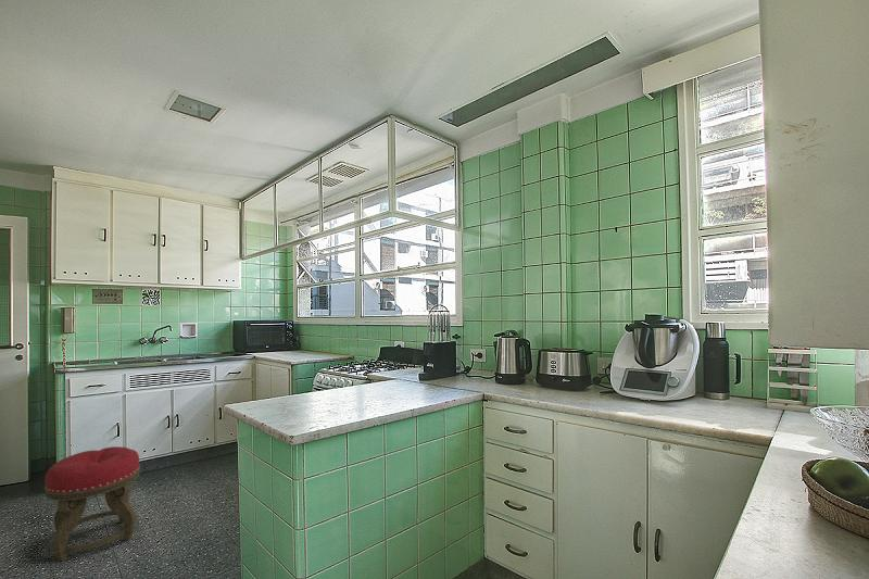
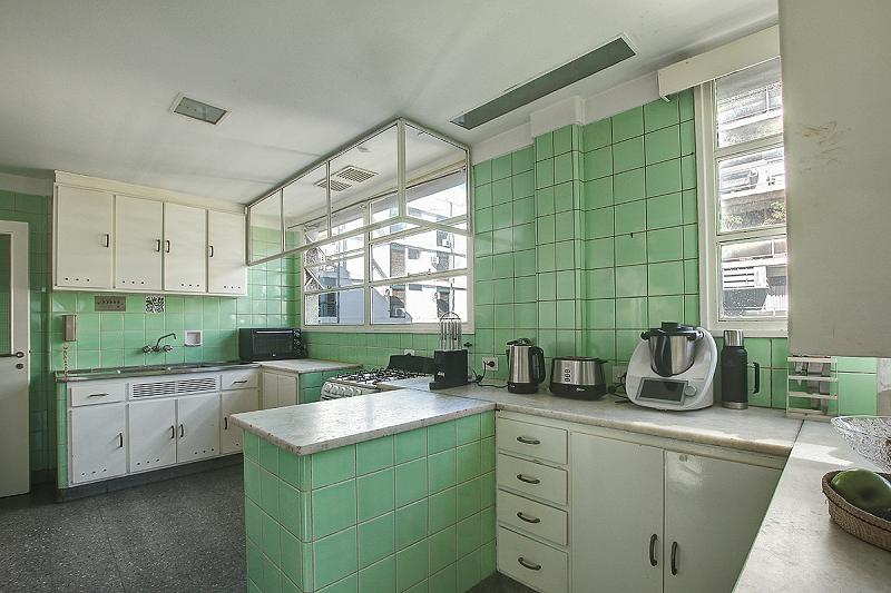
- stool [43,445,141,563]
